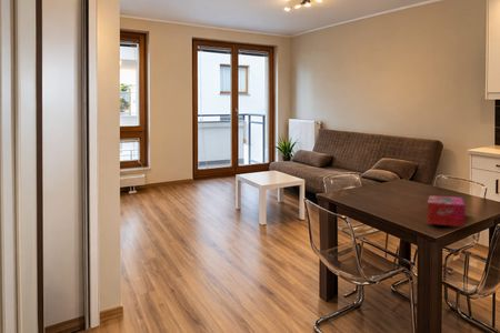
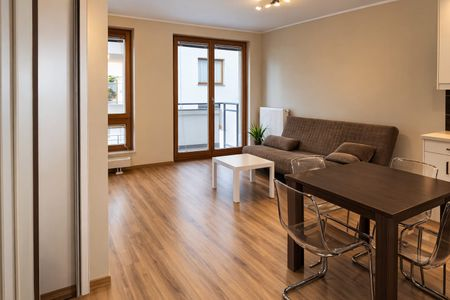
- tissue box [426,194,467,228]
